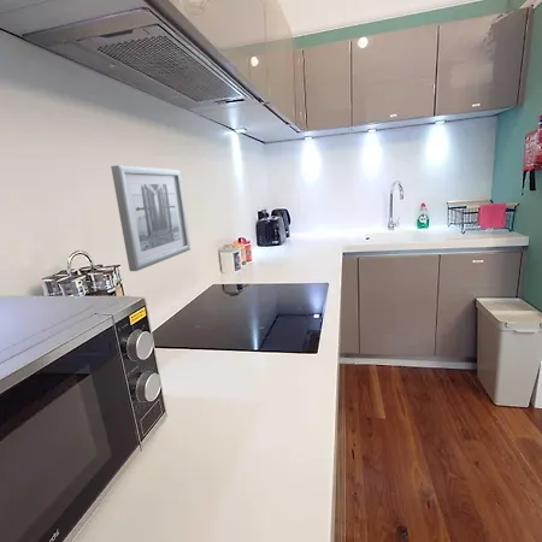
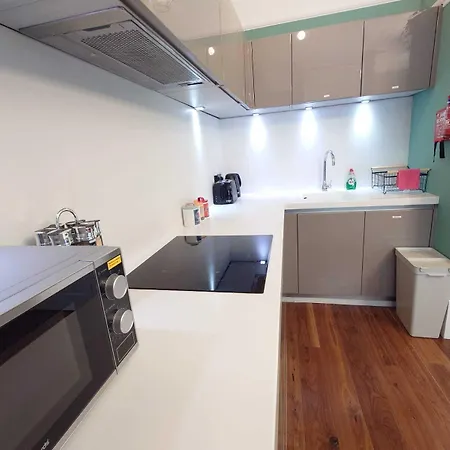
- wall art [110,164,192,272]
